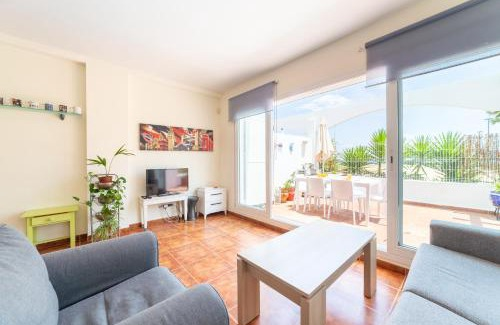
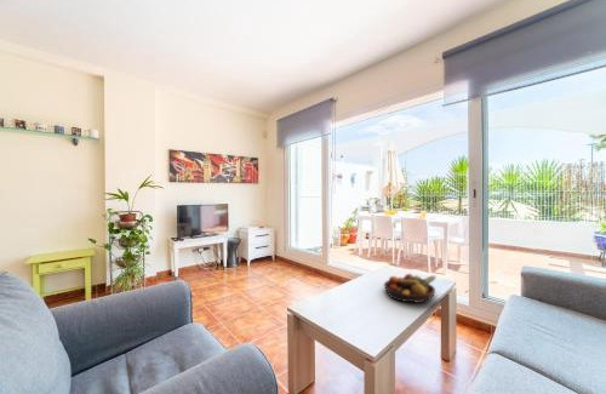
+ fruit bowl [383,273,438,304]
